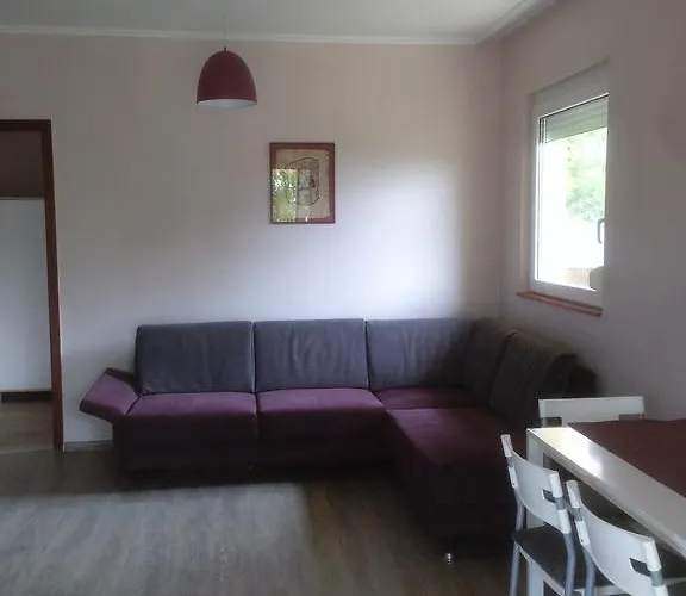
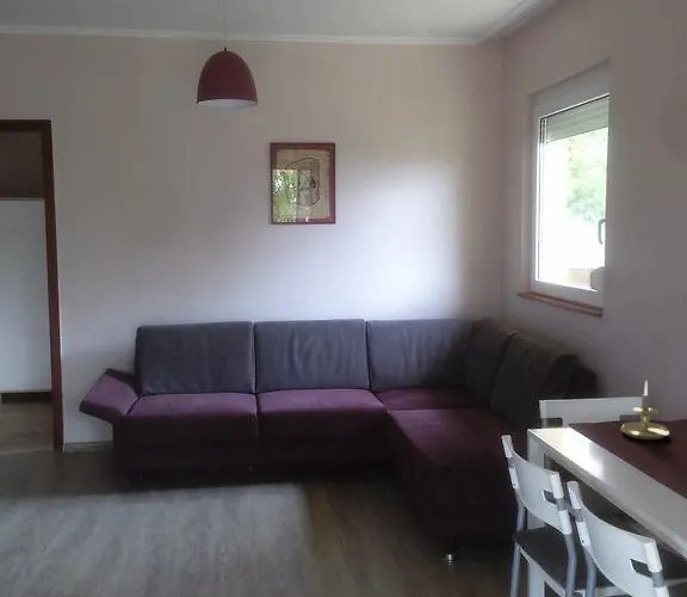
+ candle holder [620,380,670,441]
